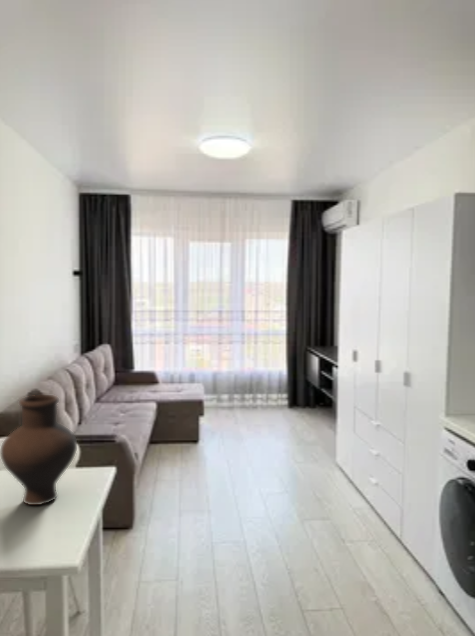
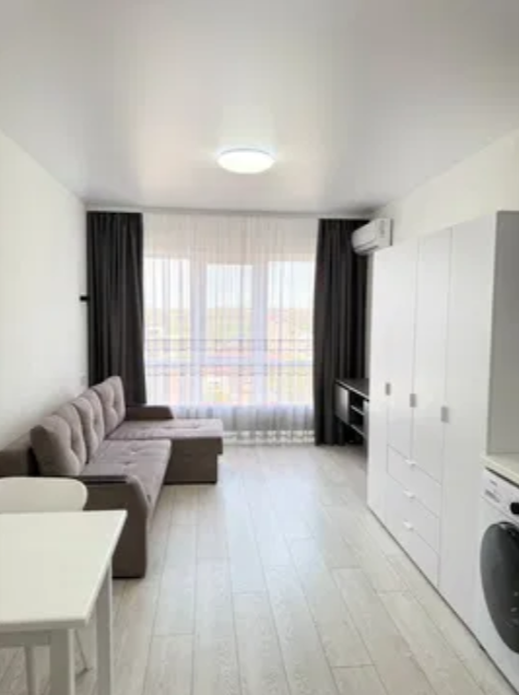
- vase [0,394,78,506]
